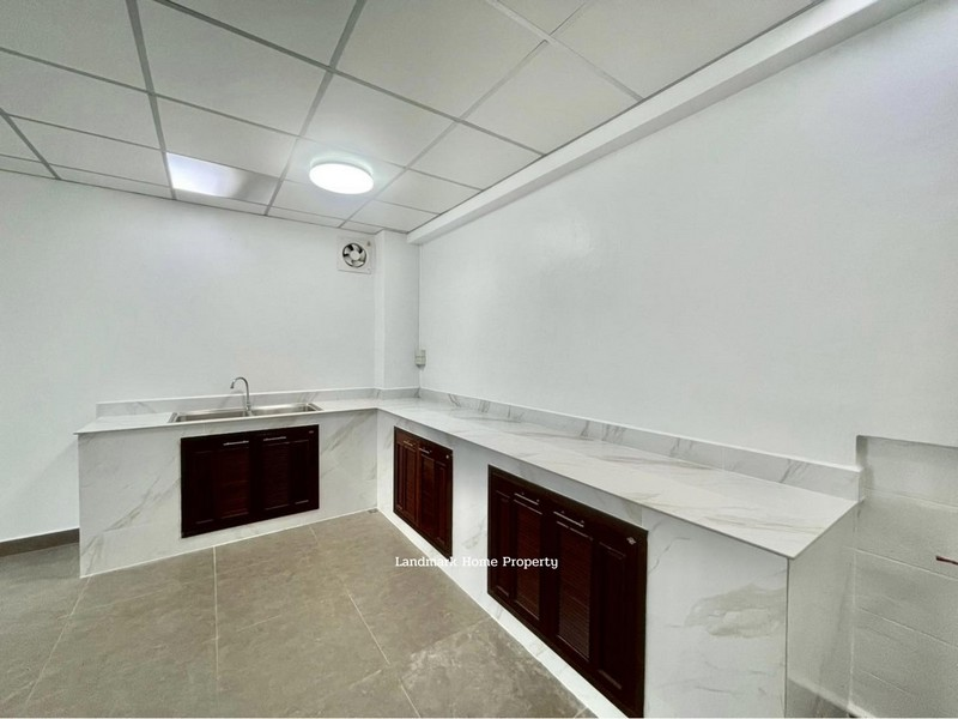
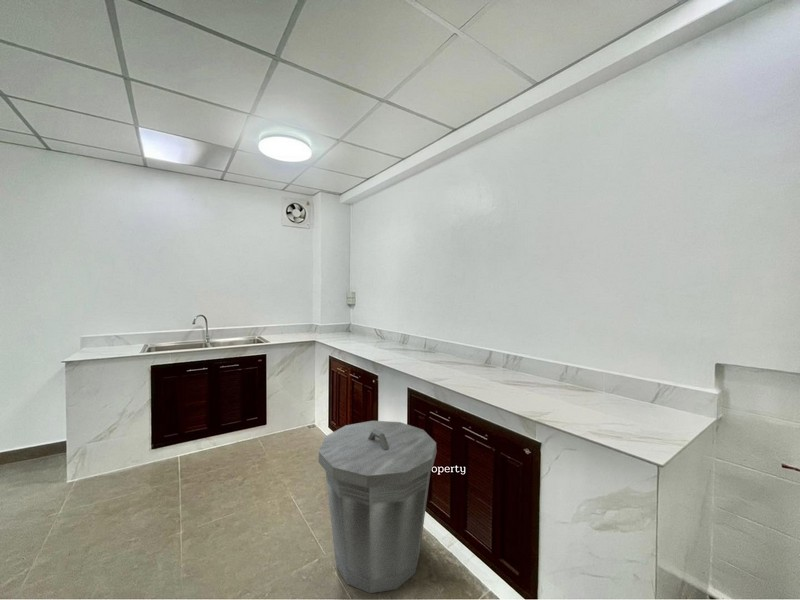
+ trash can [317,420,438,594]
